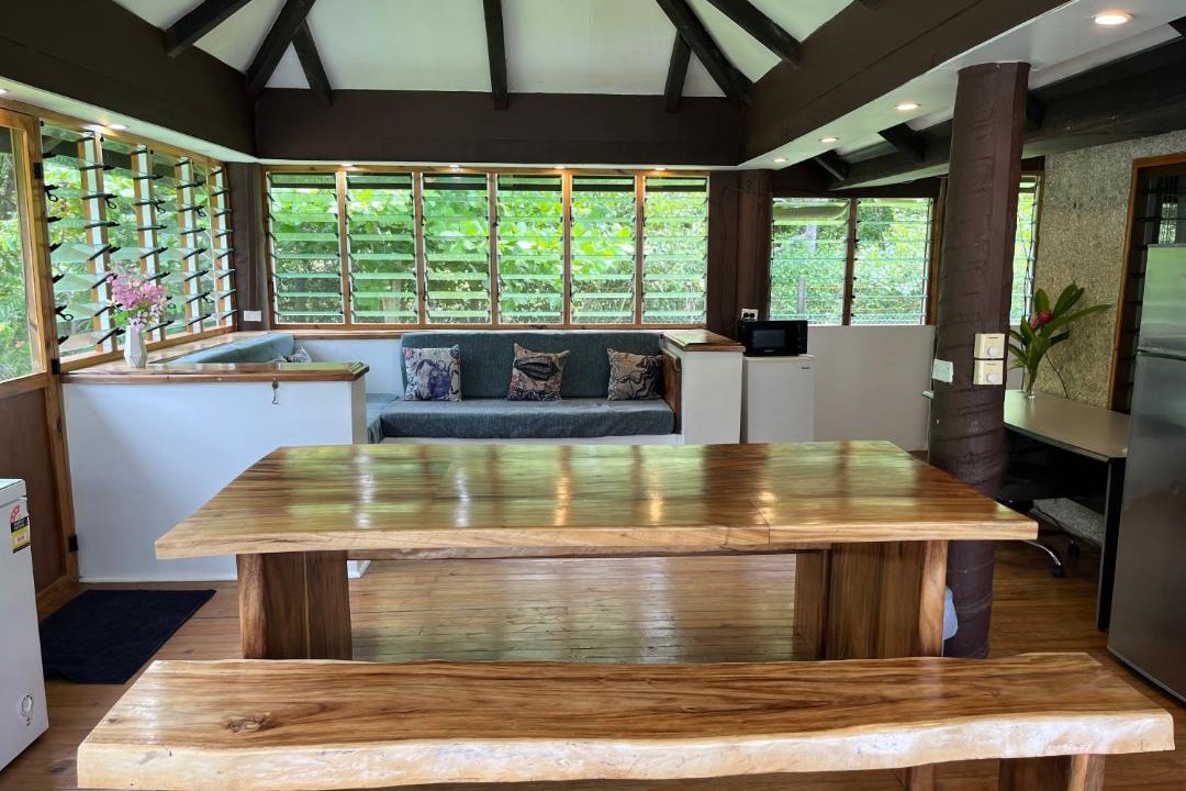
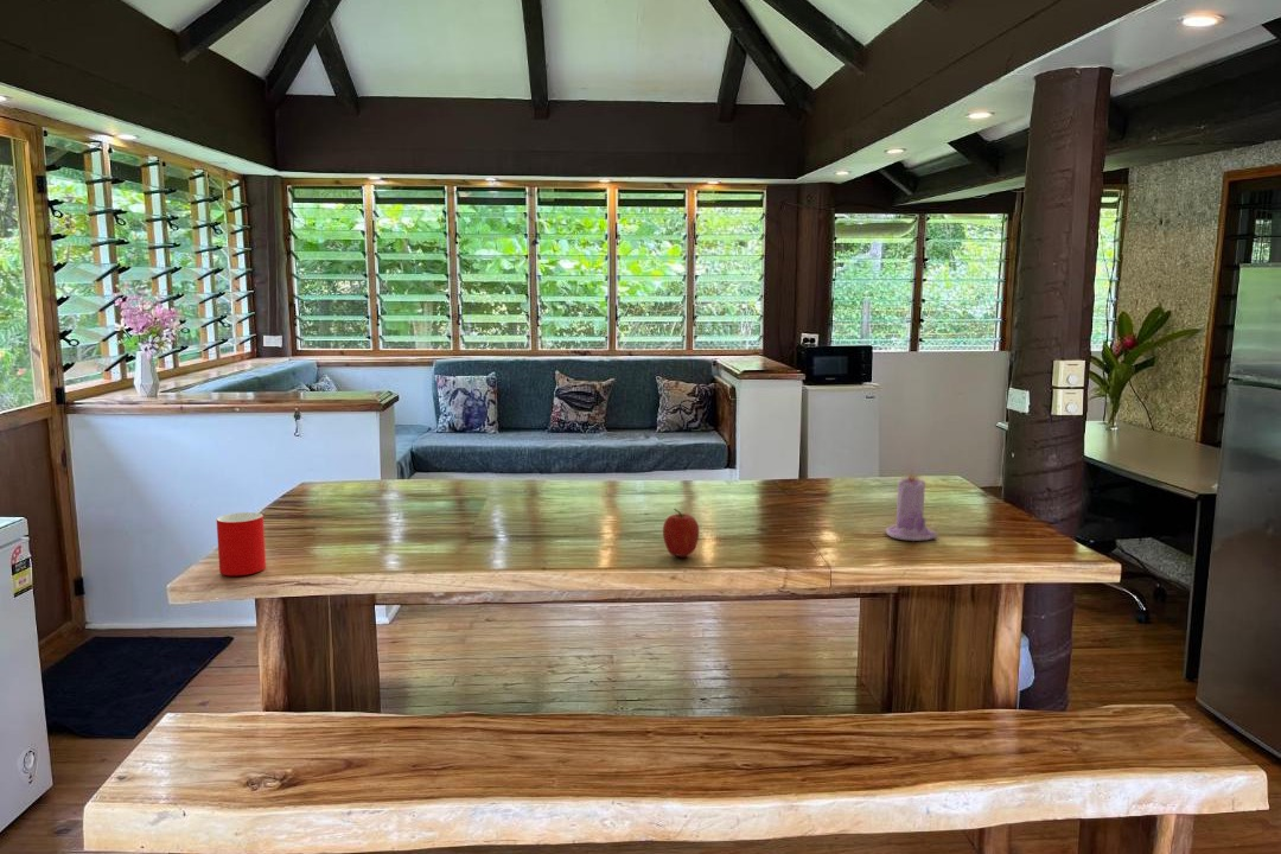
+ fruit [662,508,700,559]
+ cup [216,511,267,576]
+ candle [885,472,939,542]
